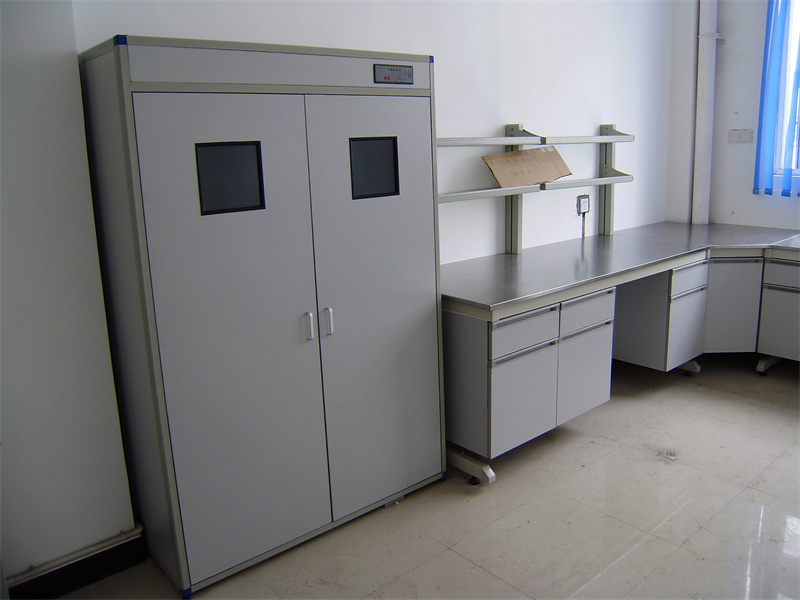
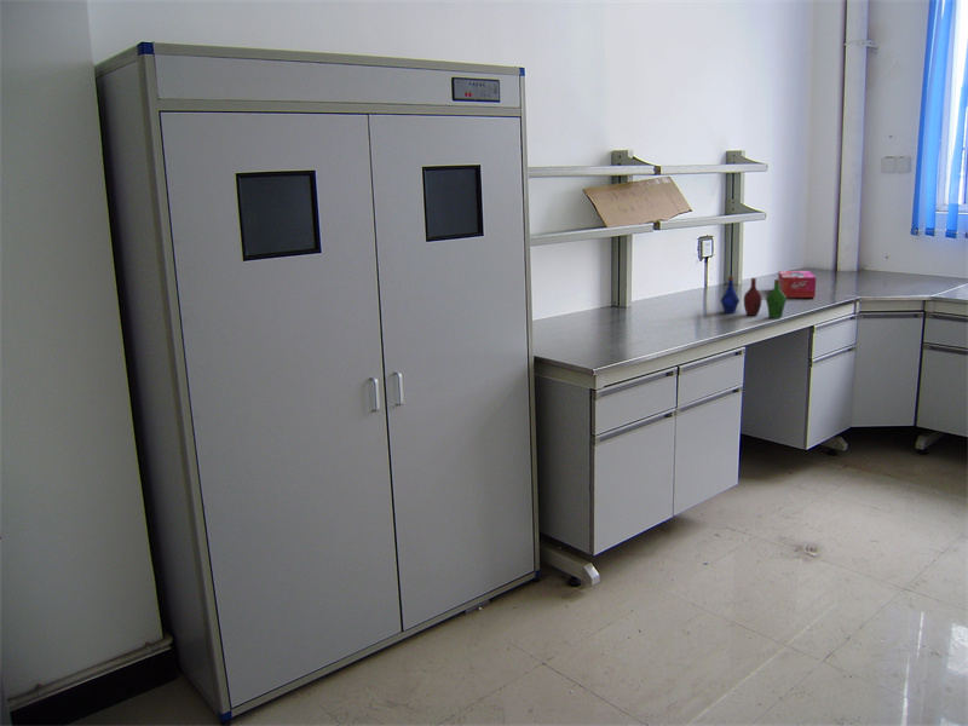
+ tissue box [777,270,817,299]
+ bottle [720,276,788,319]
